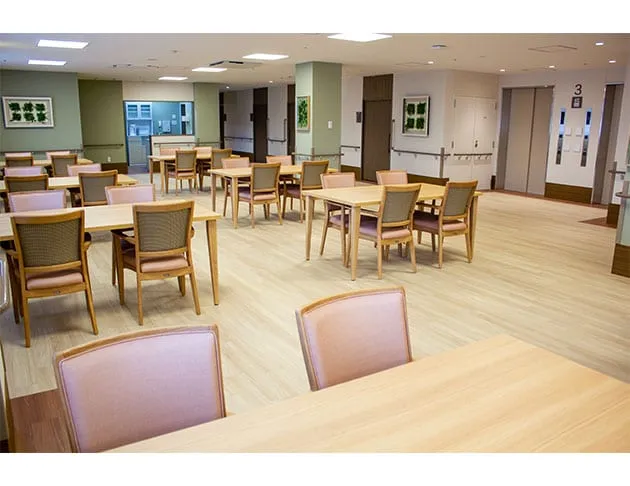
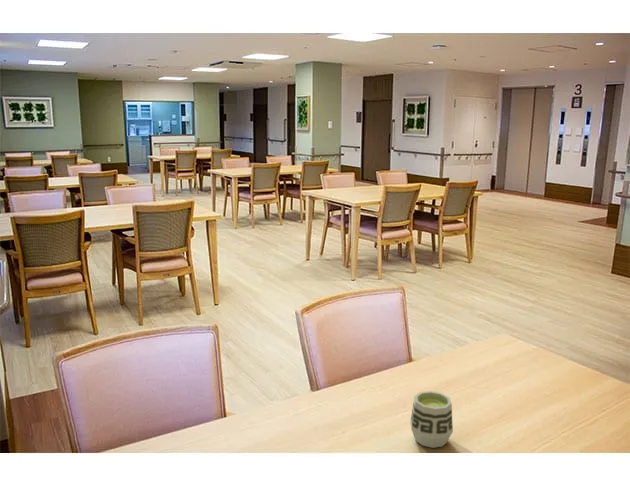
+ cup [409,390,454,449]
